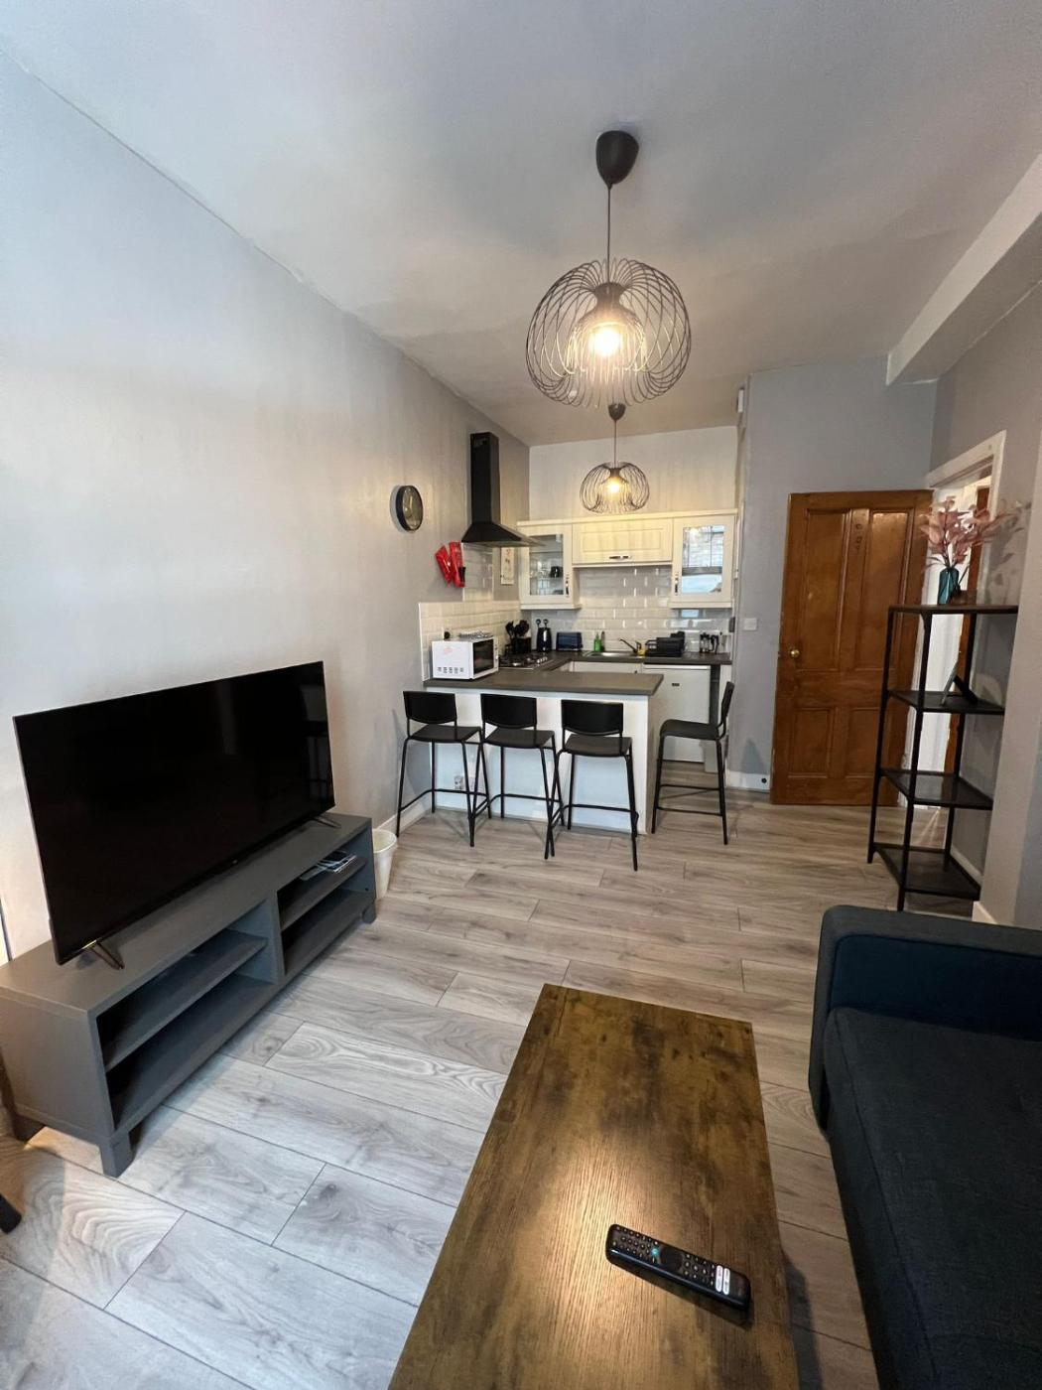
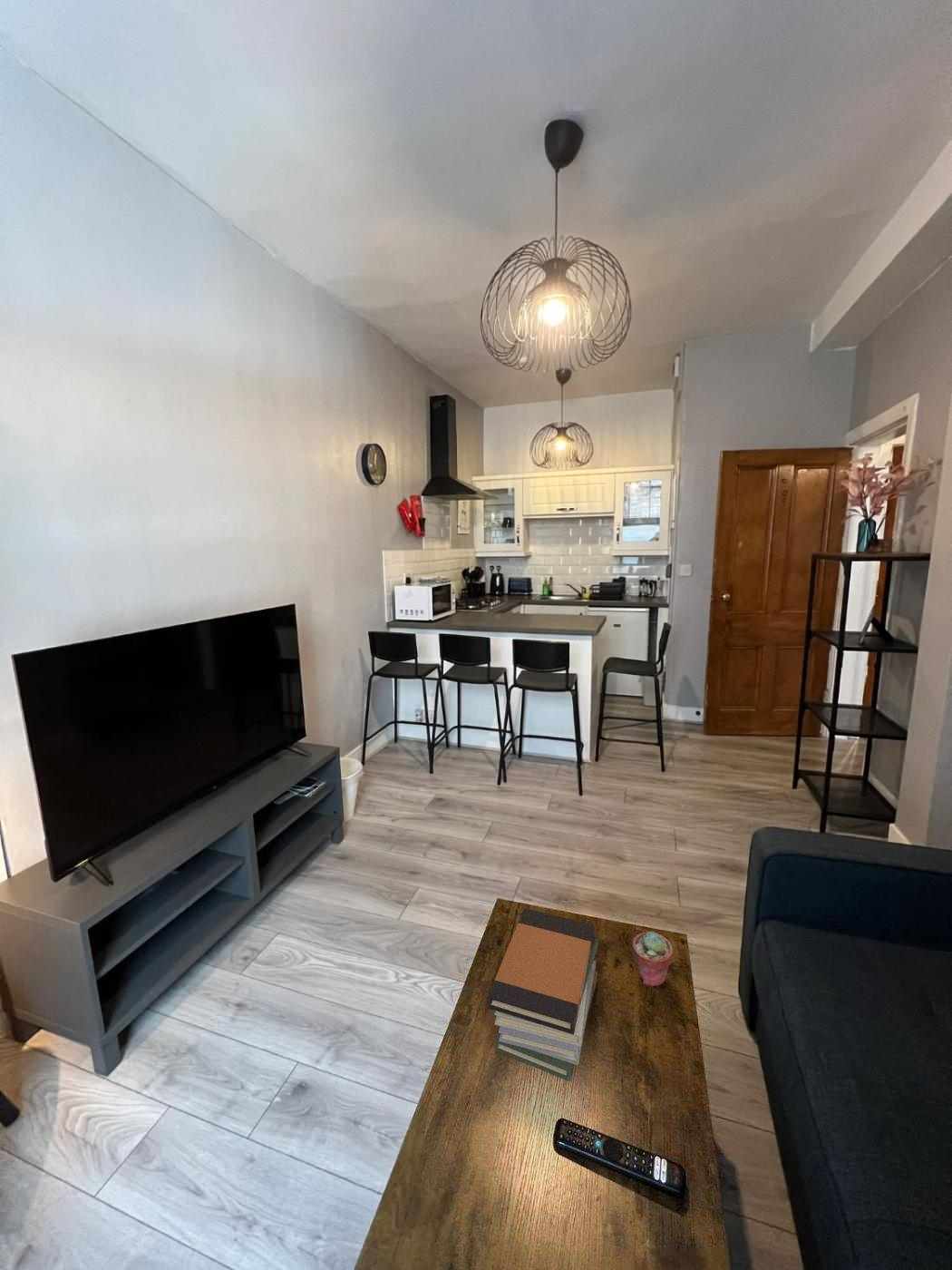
+ book stack [487,908,600,1082]
+ potted succulent [632,931,674,988]
